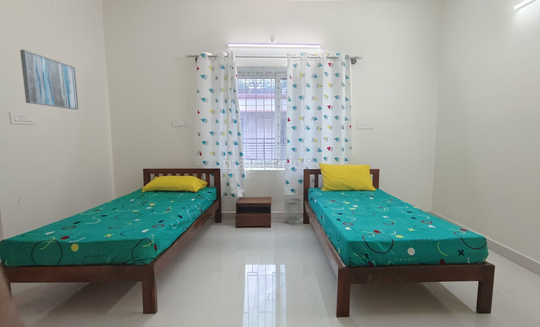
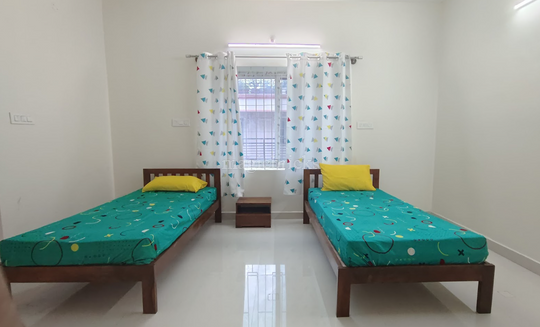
- wastebasket [283,197,303,225]
- wall art [19,49,79,110]
